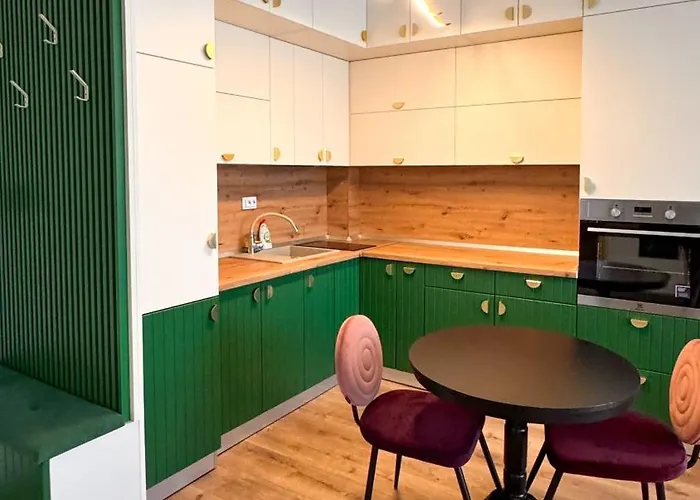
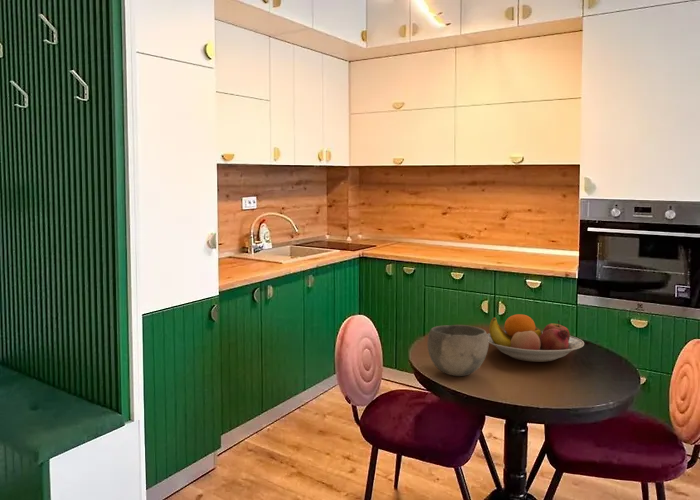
+ bowl [427,324,490,377]
+ fruit bowl [487,313,585,363]
